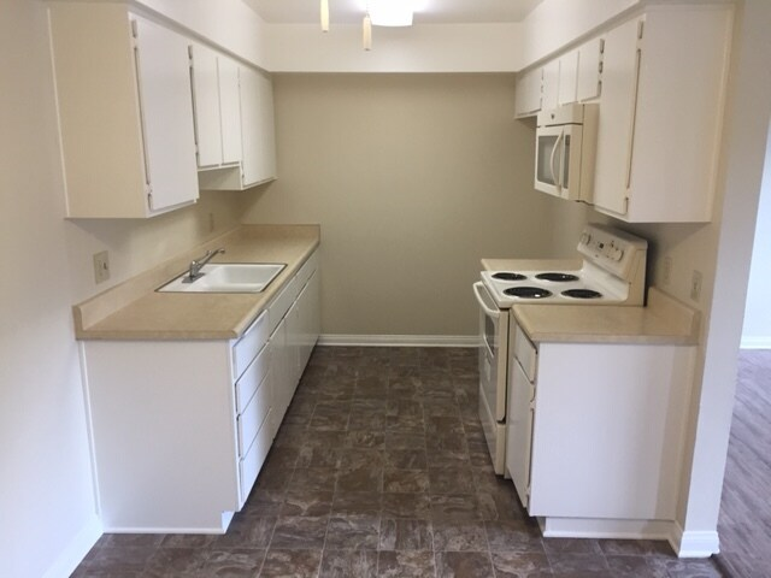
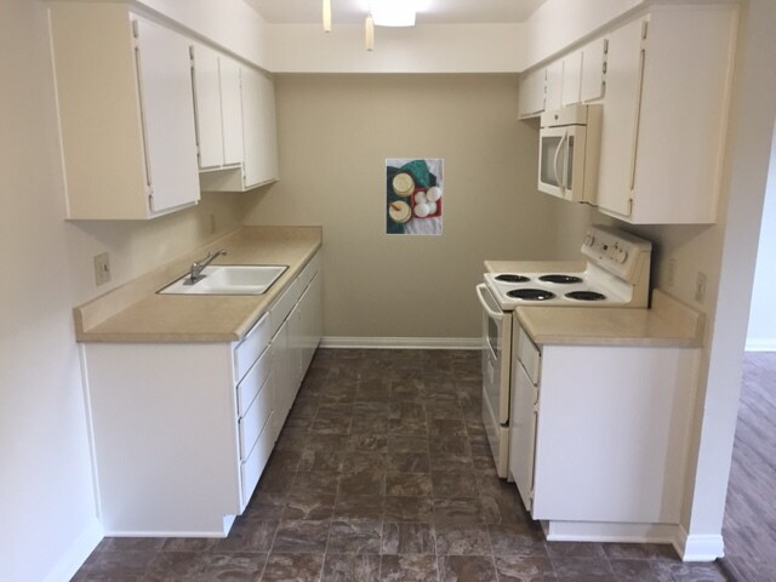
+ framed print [384,158,445,236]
